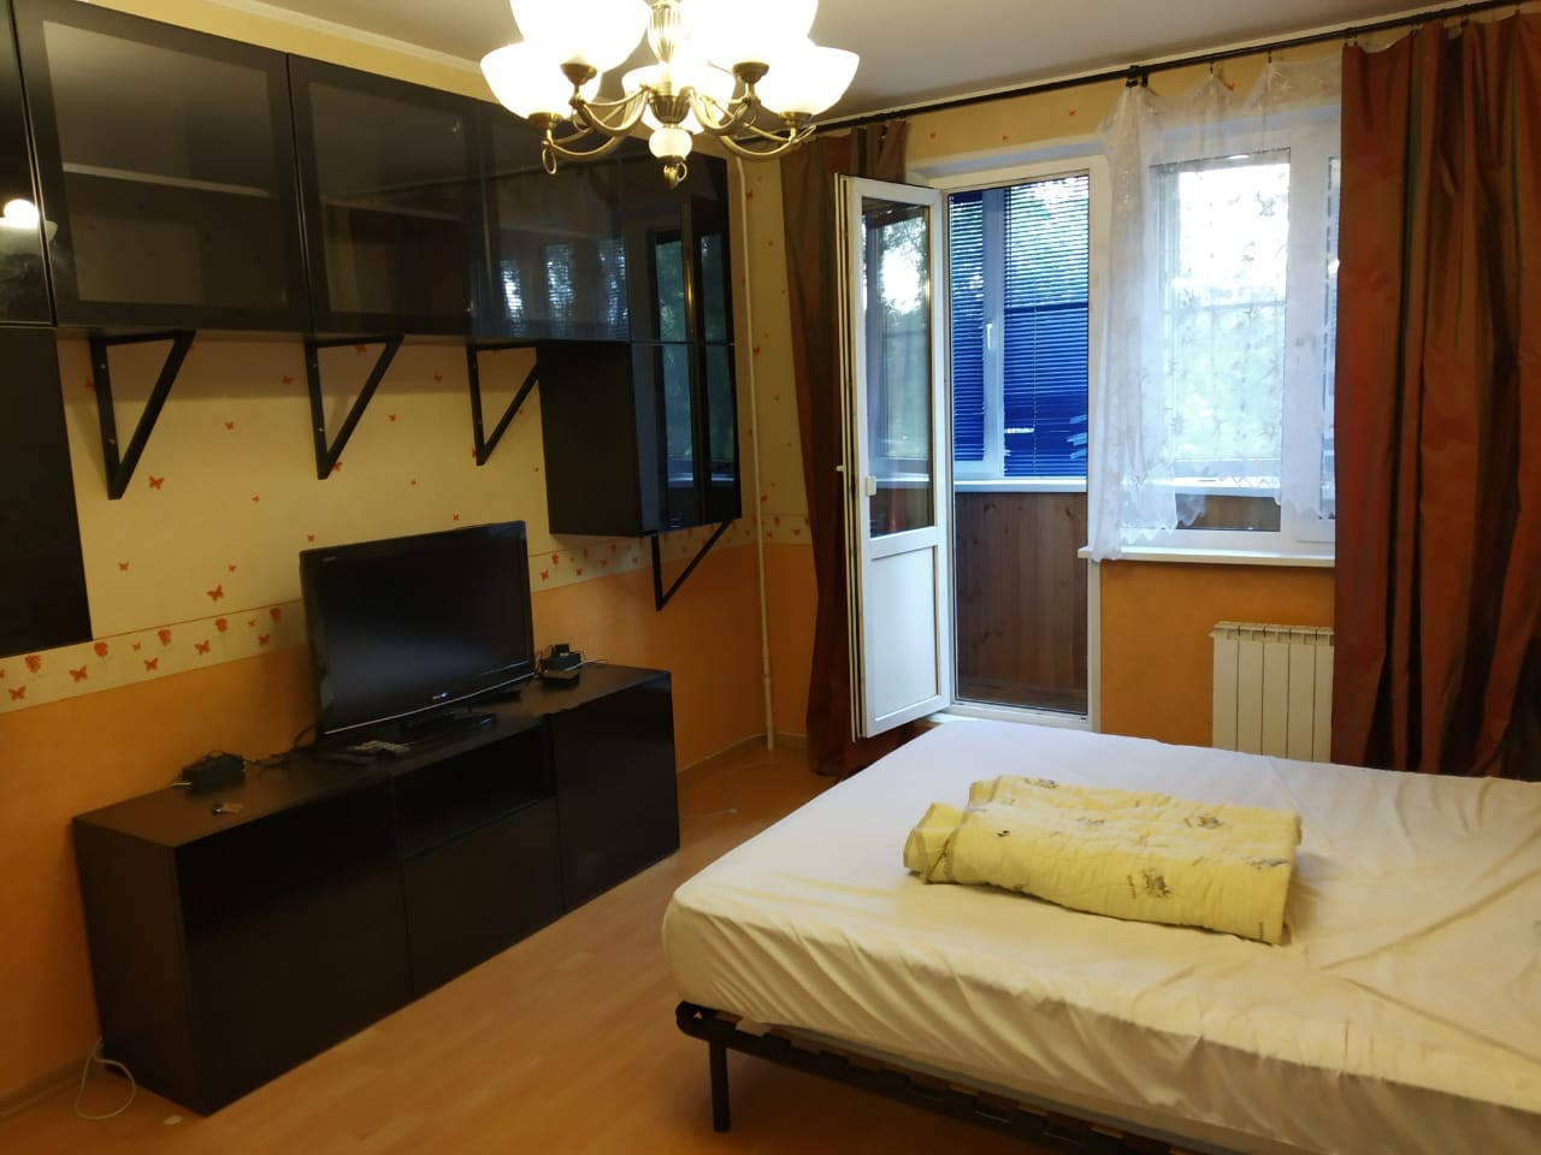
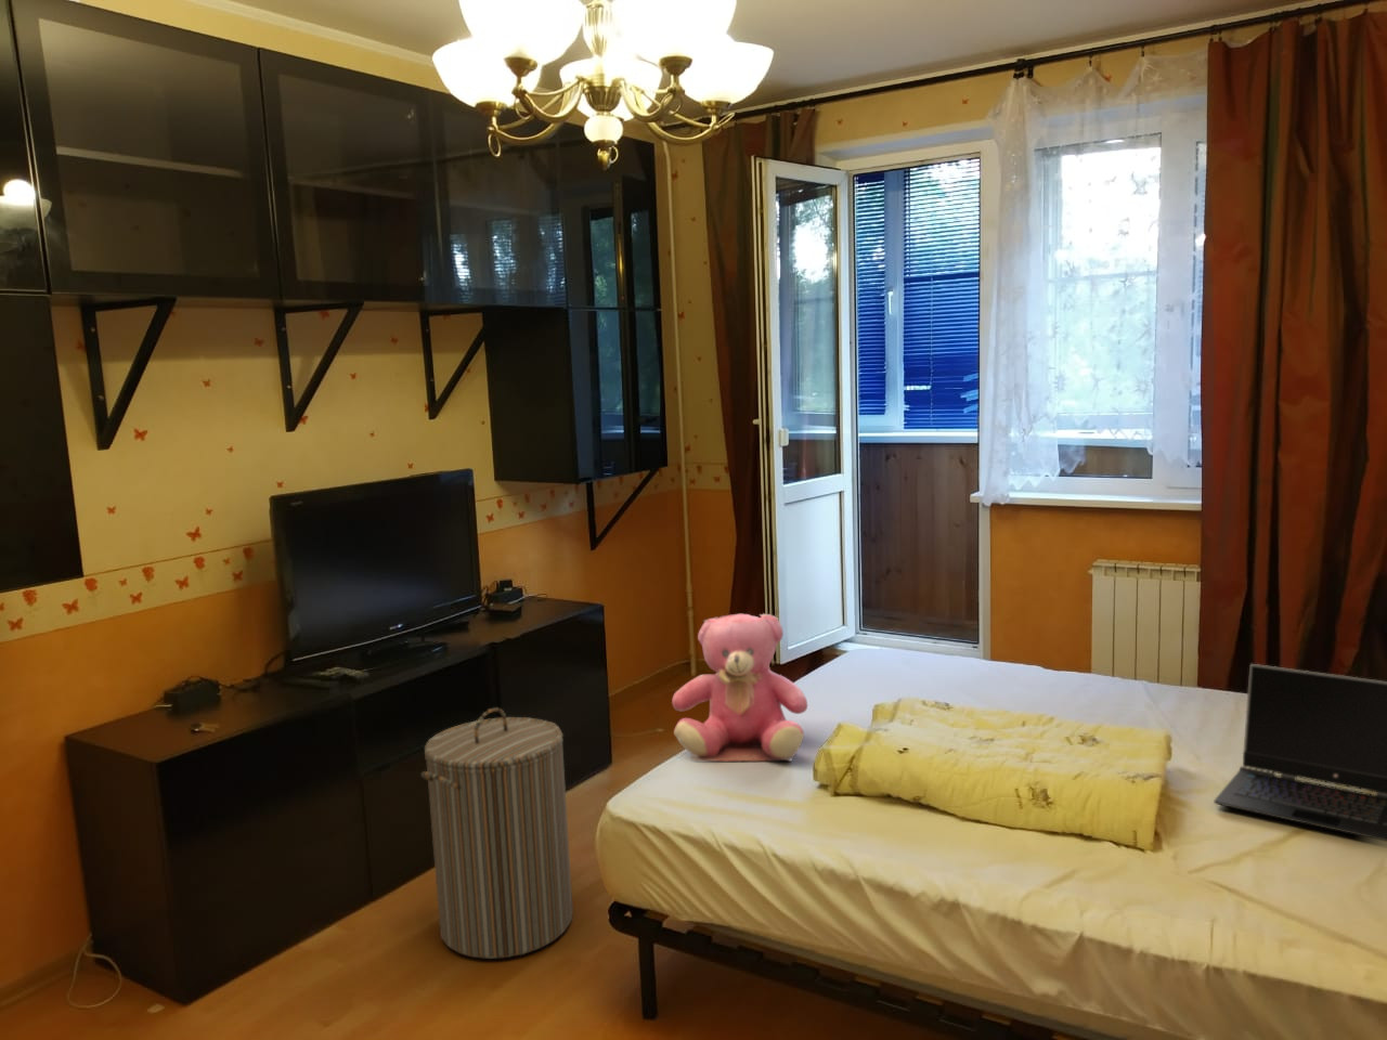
+ laptop computer [1212,663,1387,843]
+ laundry hamper [420,707,574,960]
+ teddy bear [671,612,808,763]
